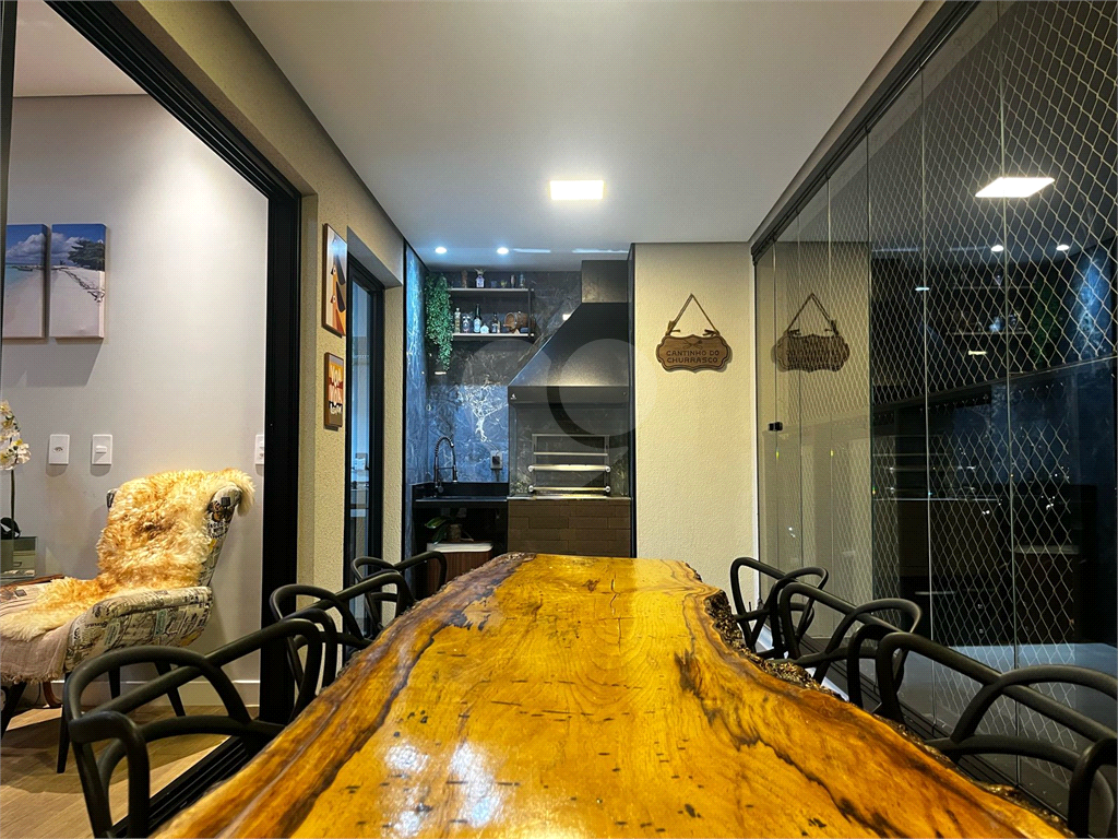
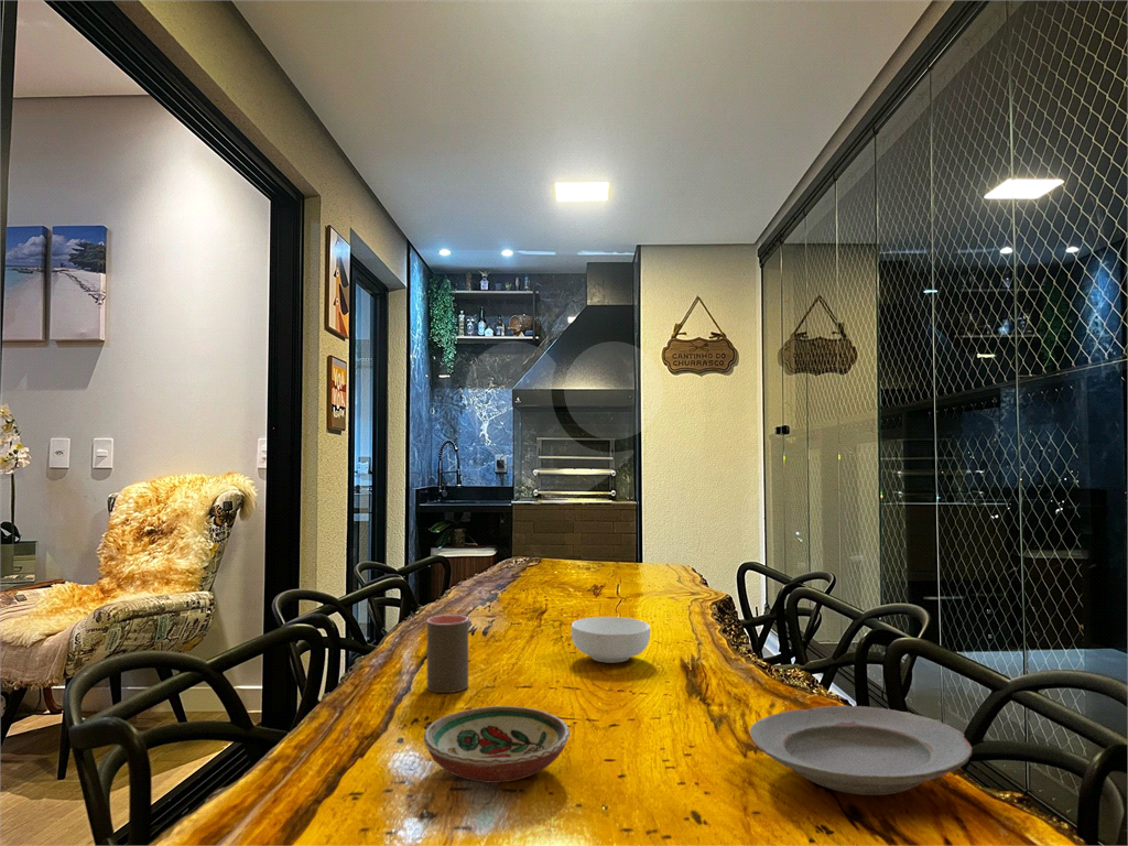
+ plate [749,705,974,796]
+ cereal bowl [571,616,651,664]
+ decorative bowl [422,705,571,784]
+ cup [426,614,469,694]
